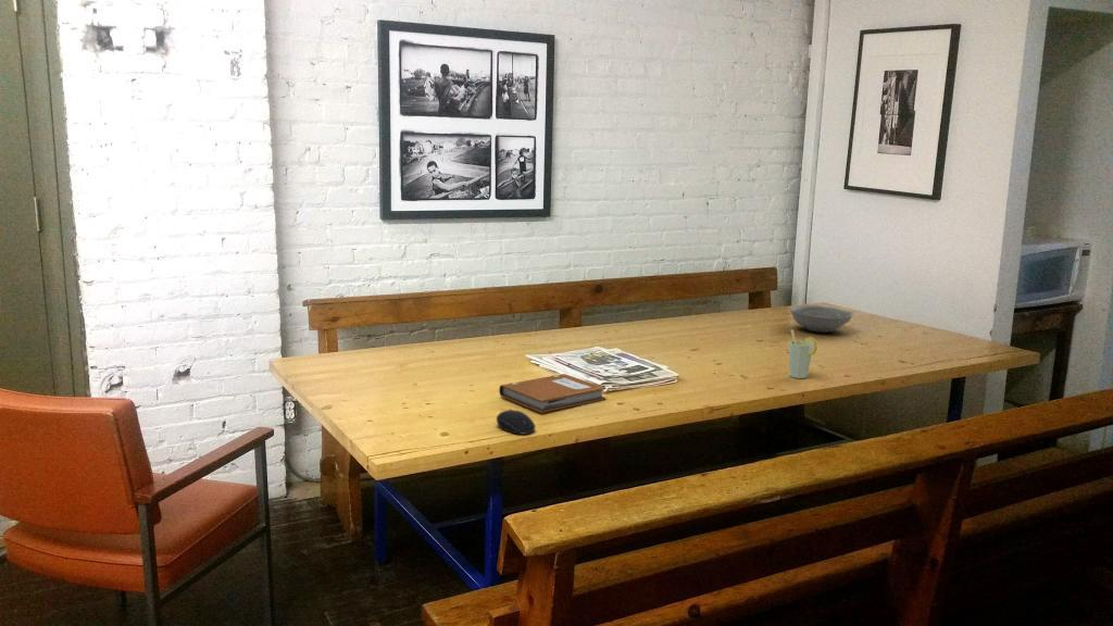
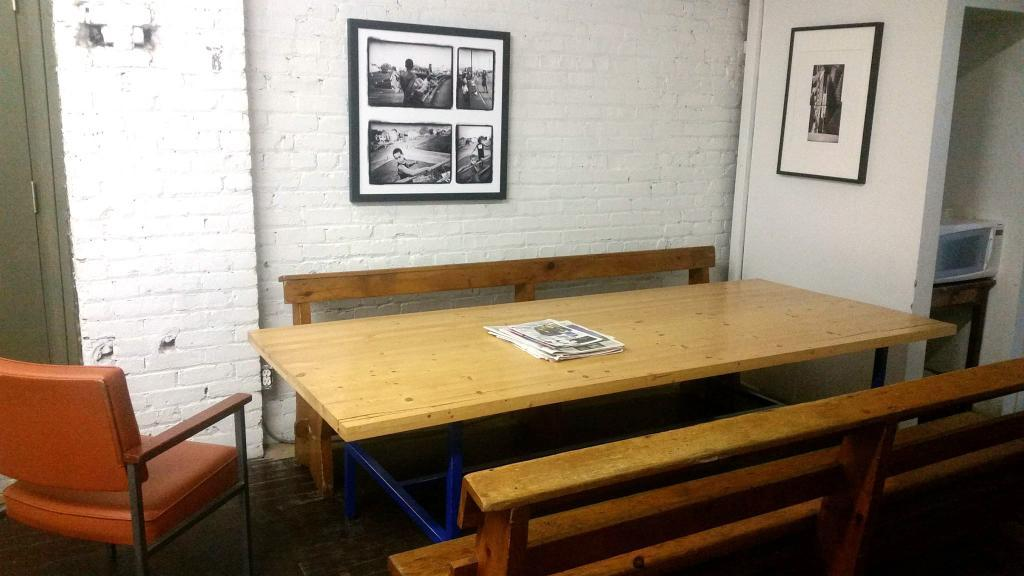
- notebook [498,373,608,414]
- cup [788,328,818,379]
- bowl [788,304,855,334]
- computer mouse [496,409,537,435]
